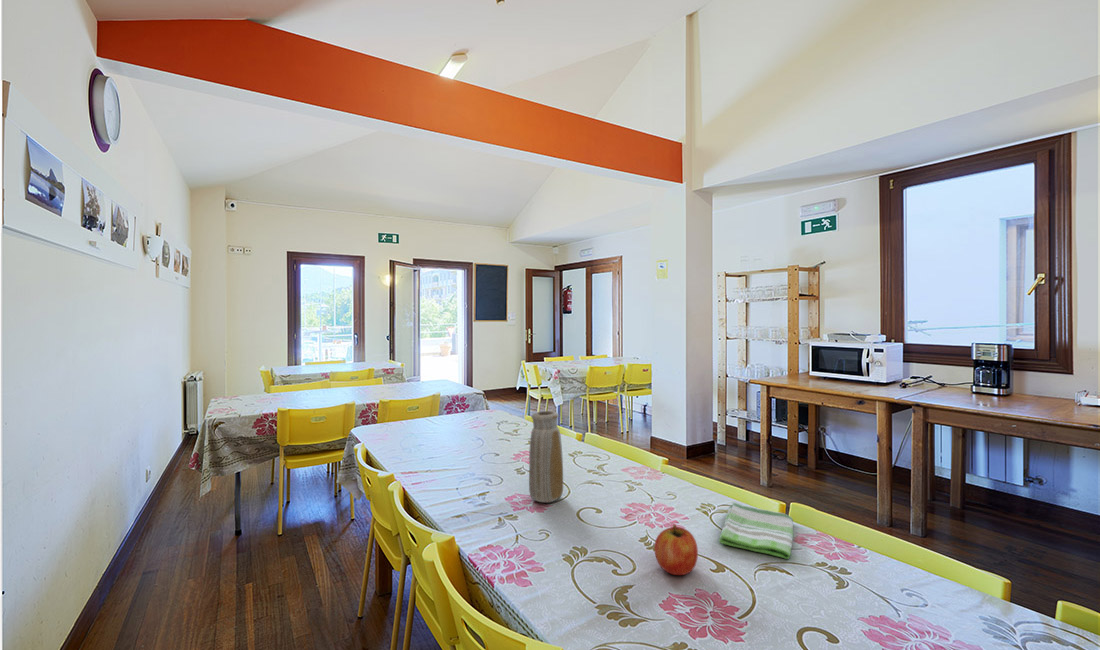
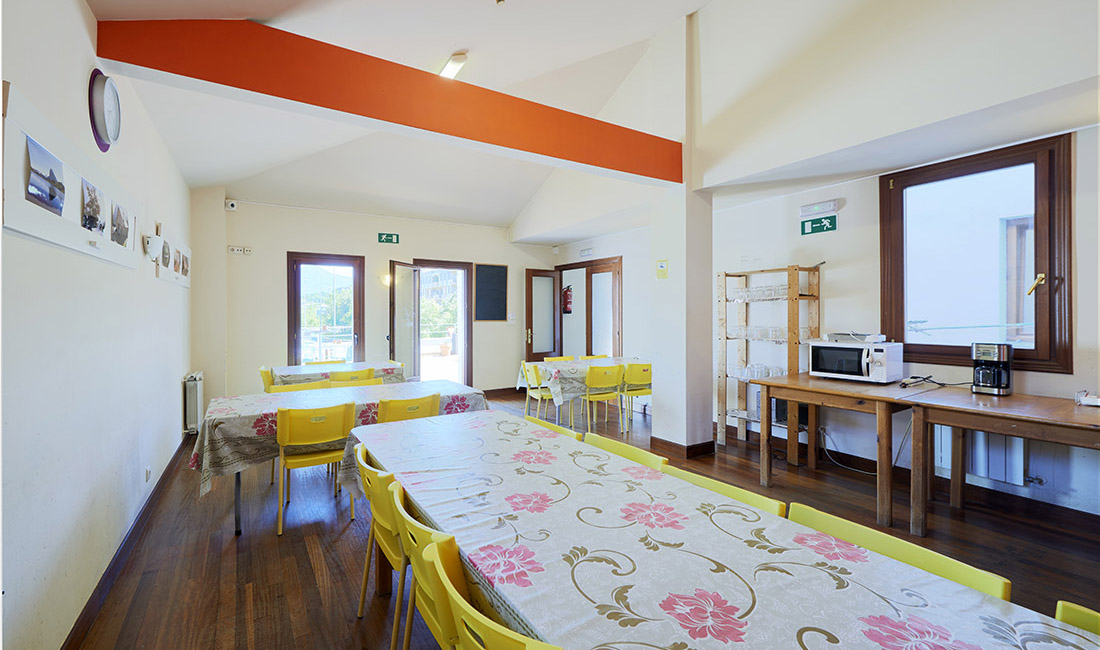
- fruit [653,524,699,576]
- dish towel [718,502,794,560]
- vase [528,410,564,503]
